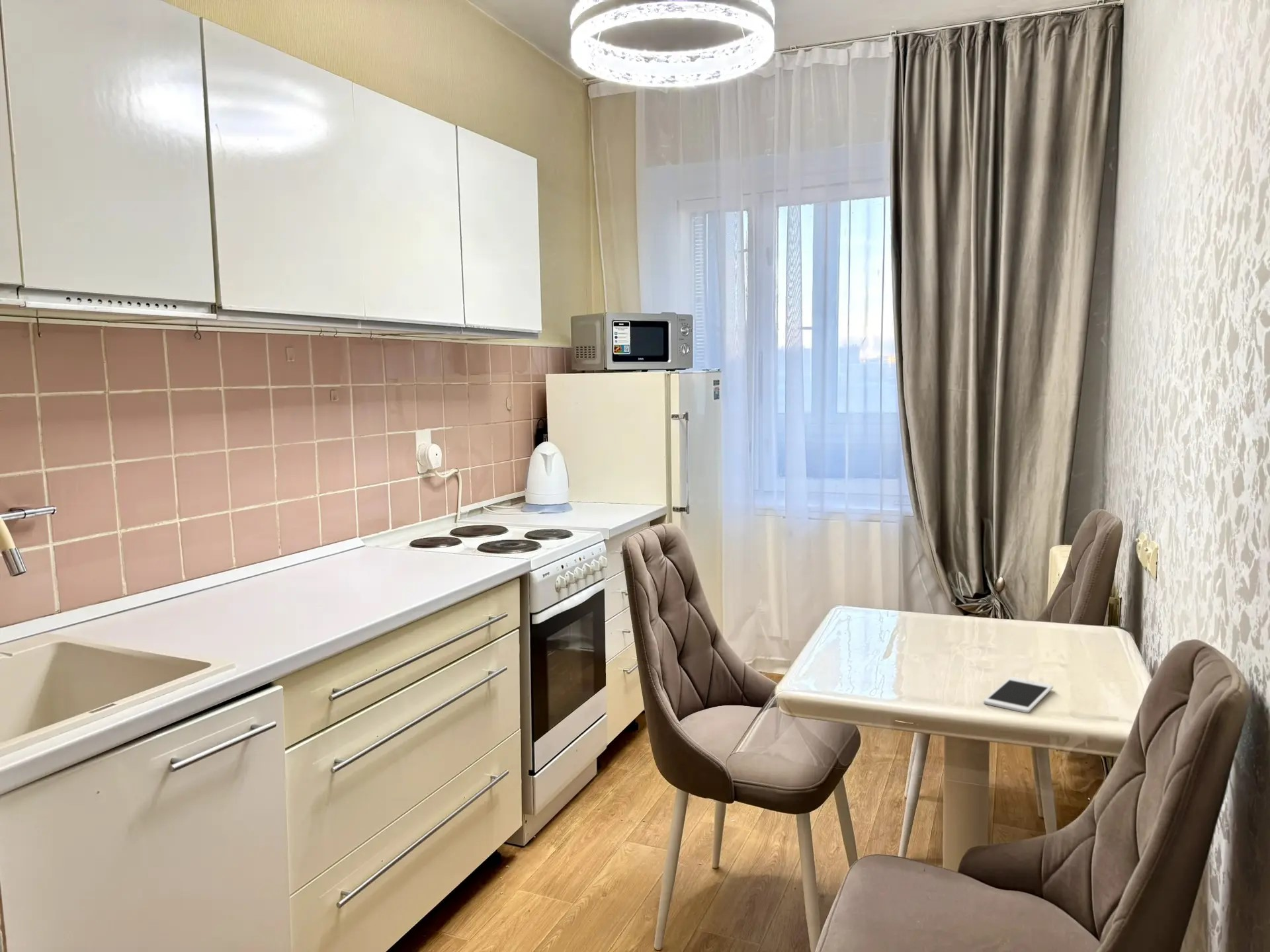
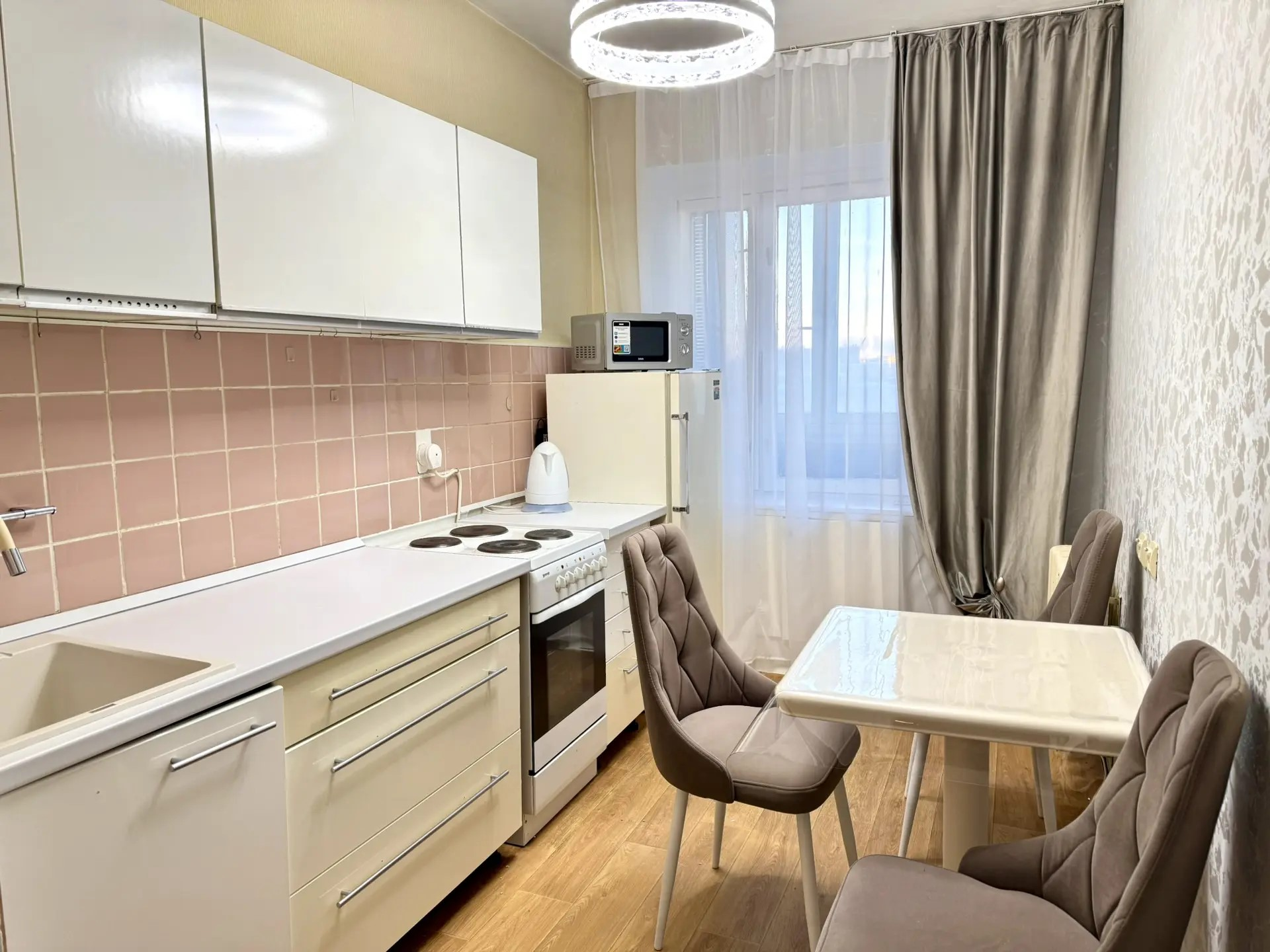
- cell phone [983,676,1054,713]
